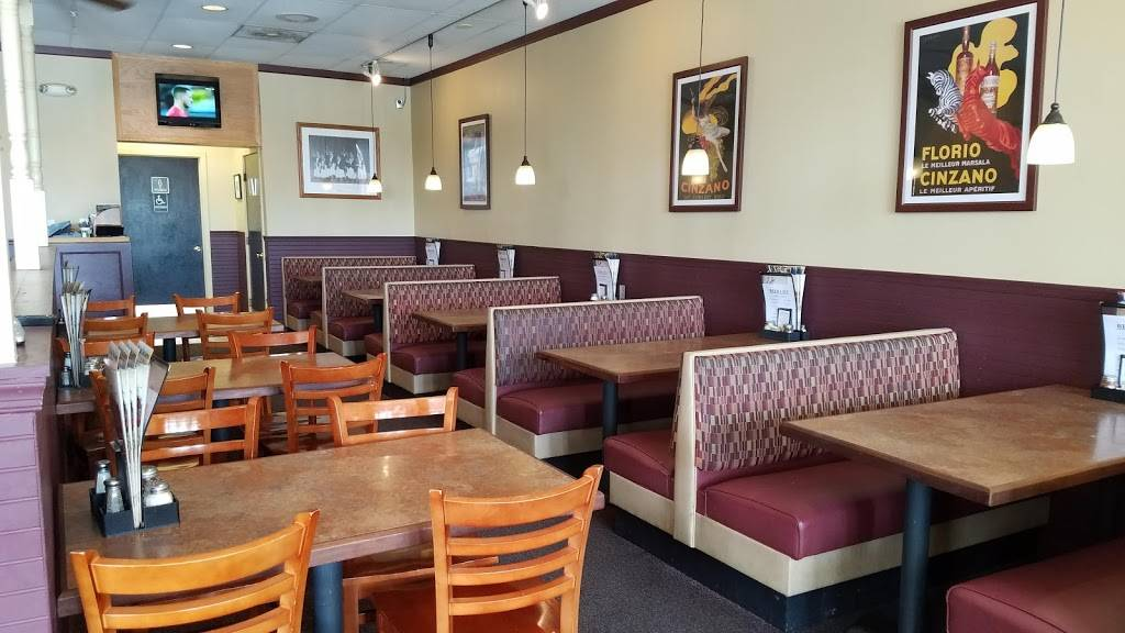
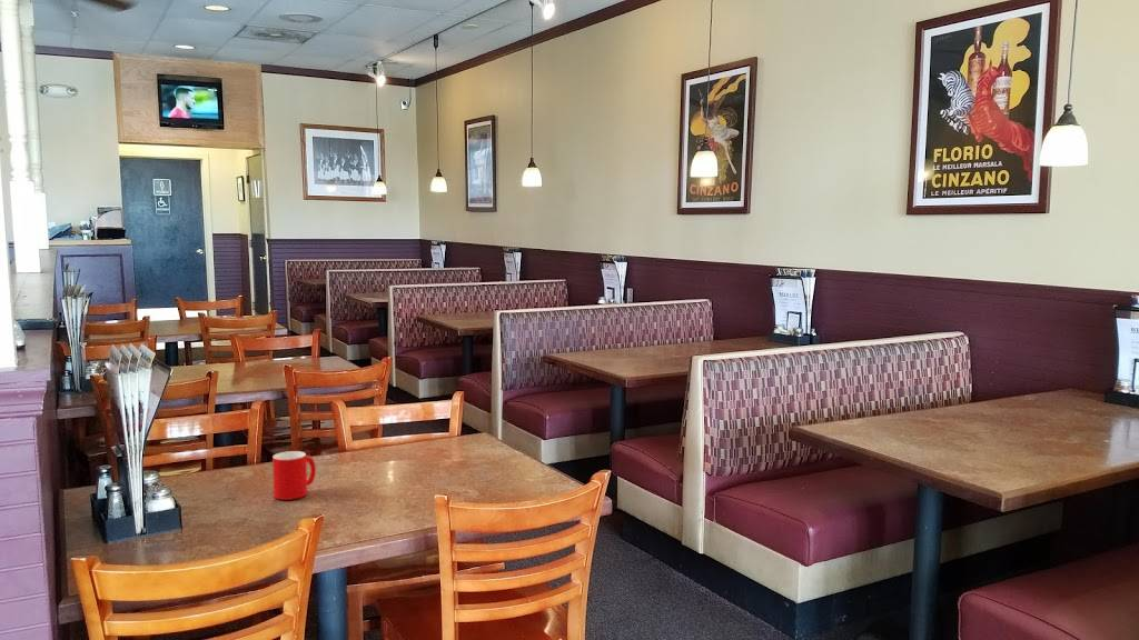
+ cup [271,450,317,501]
